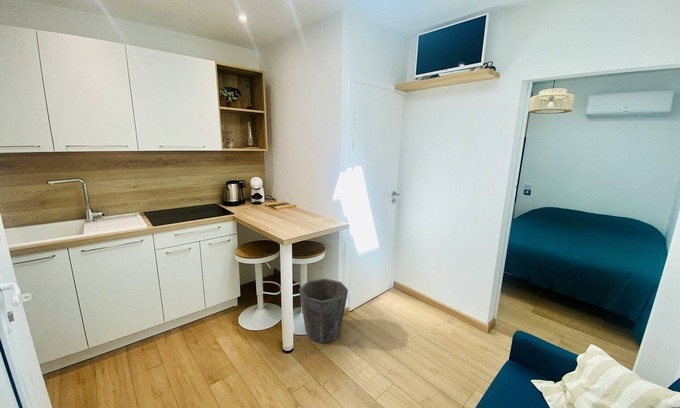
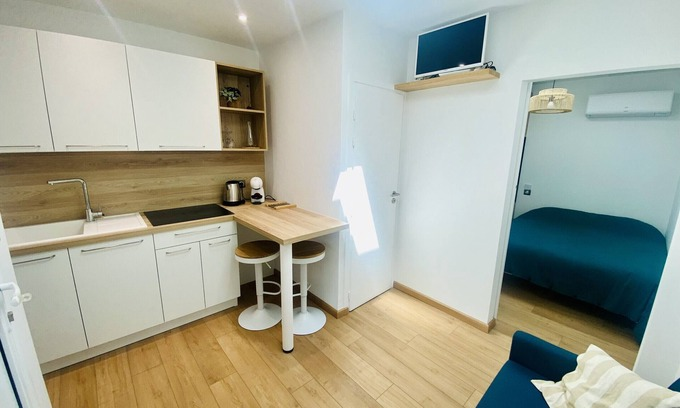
- waste bin [298,277,349,344]
